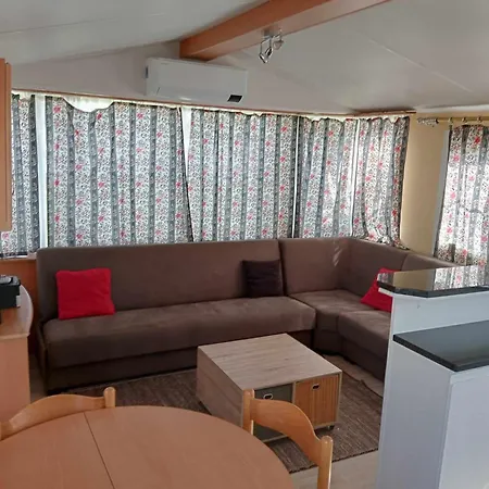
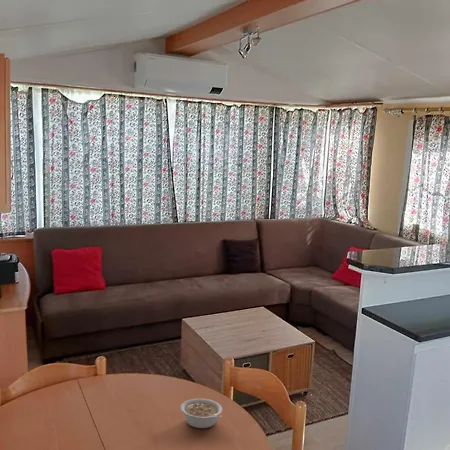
+ legume [179,398,223,429]
